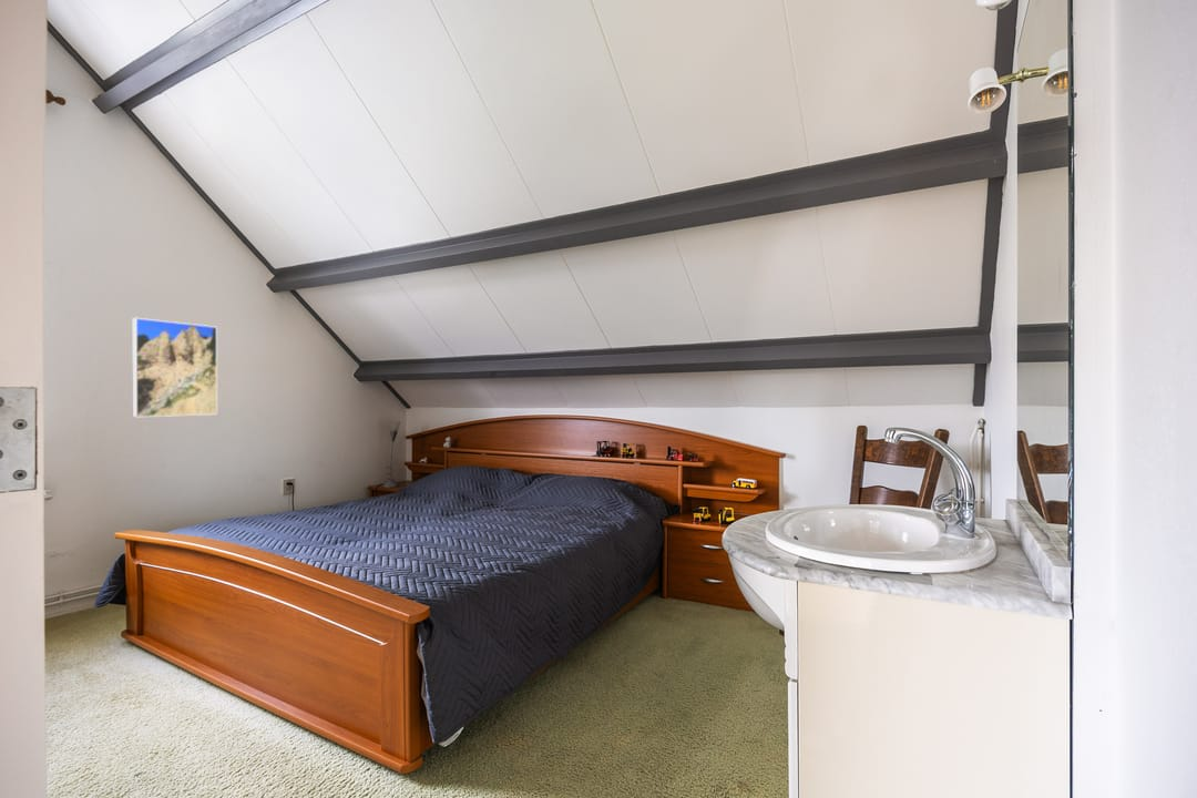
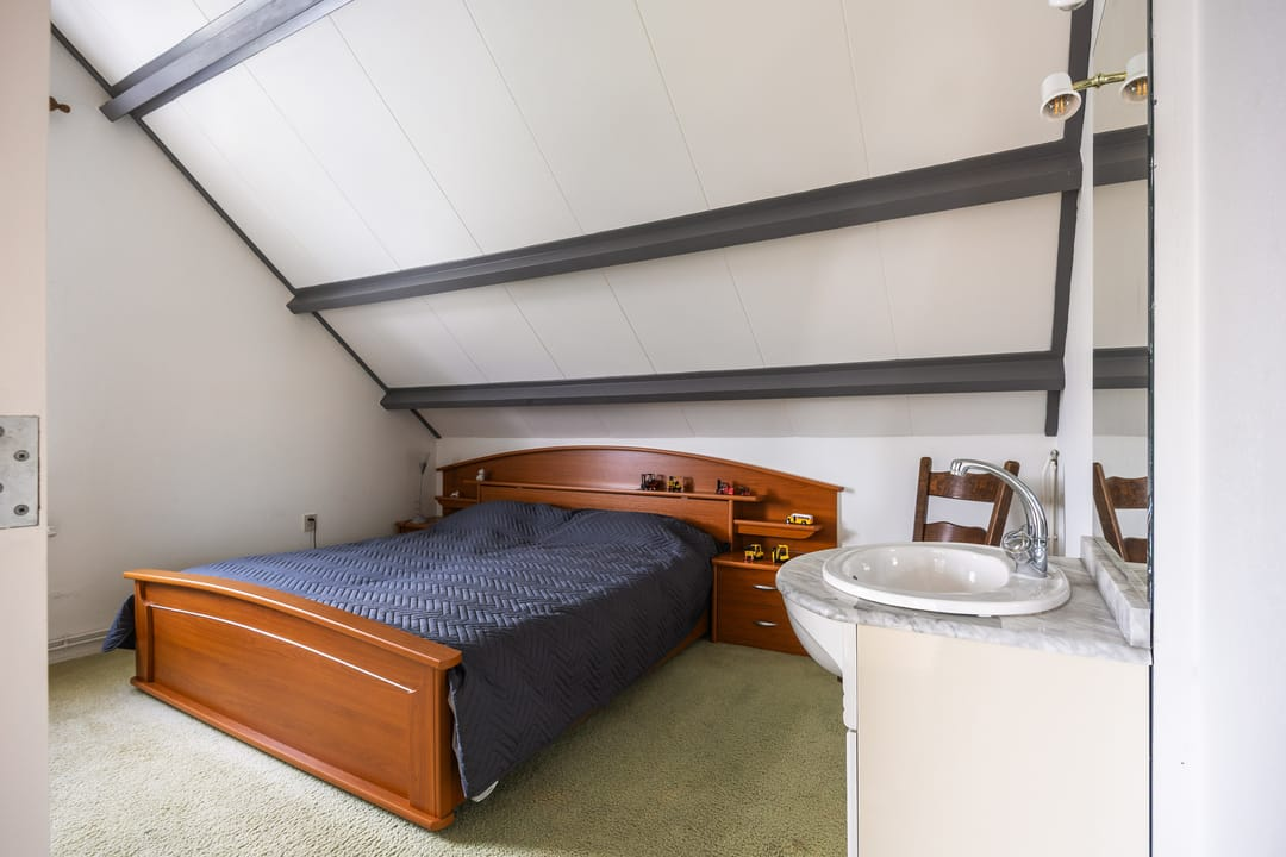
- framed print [131,317,218,418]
